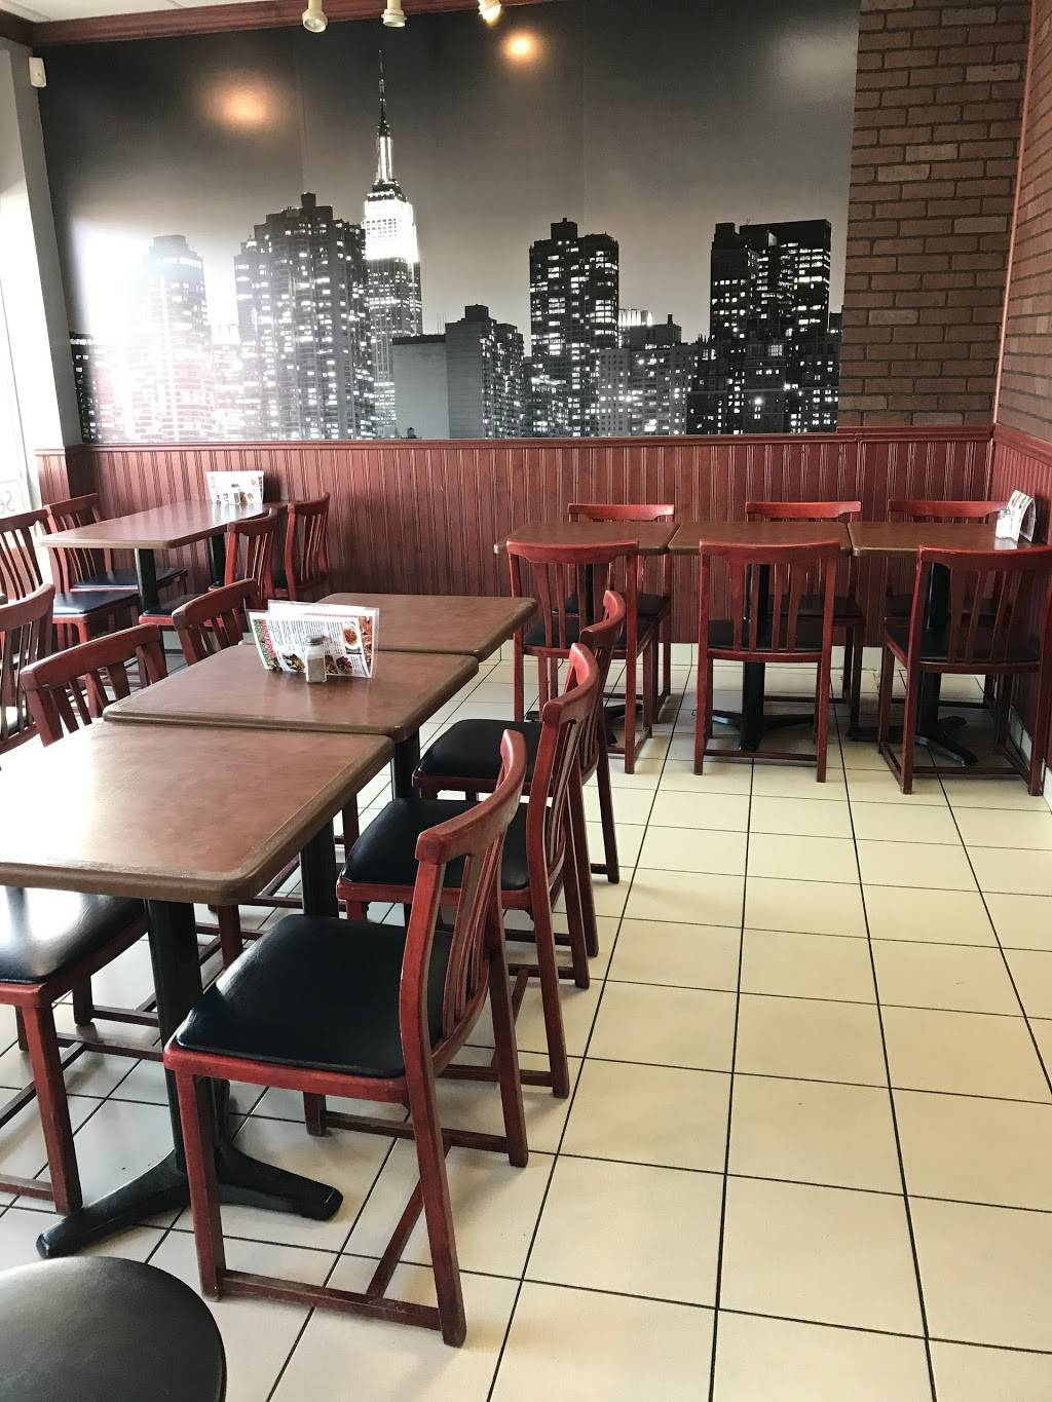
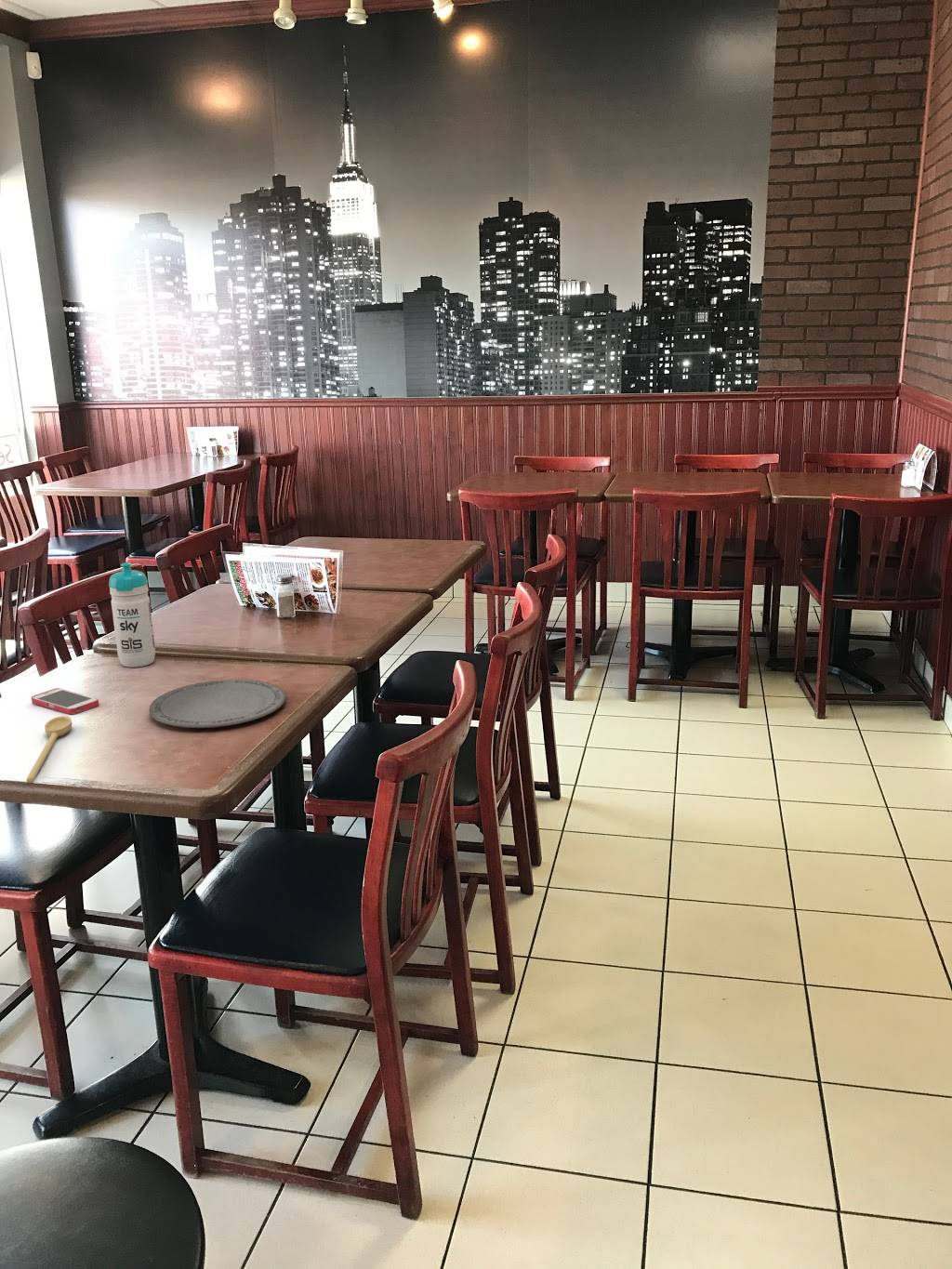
+ spoon [25,715,73,785]
+ water bottle [108,562,156,668]
+ smartphone [31,687,99,715]
+ plate [149,679,286,729]
